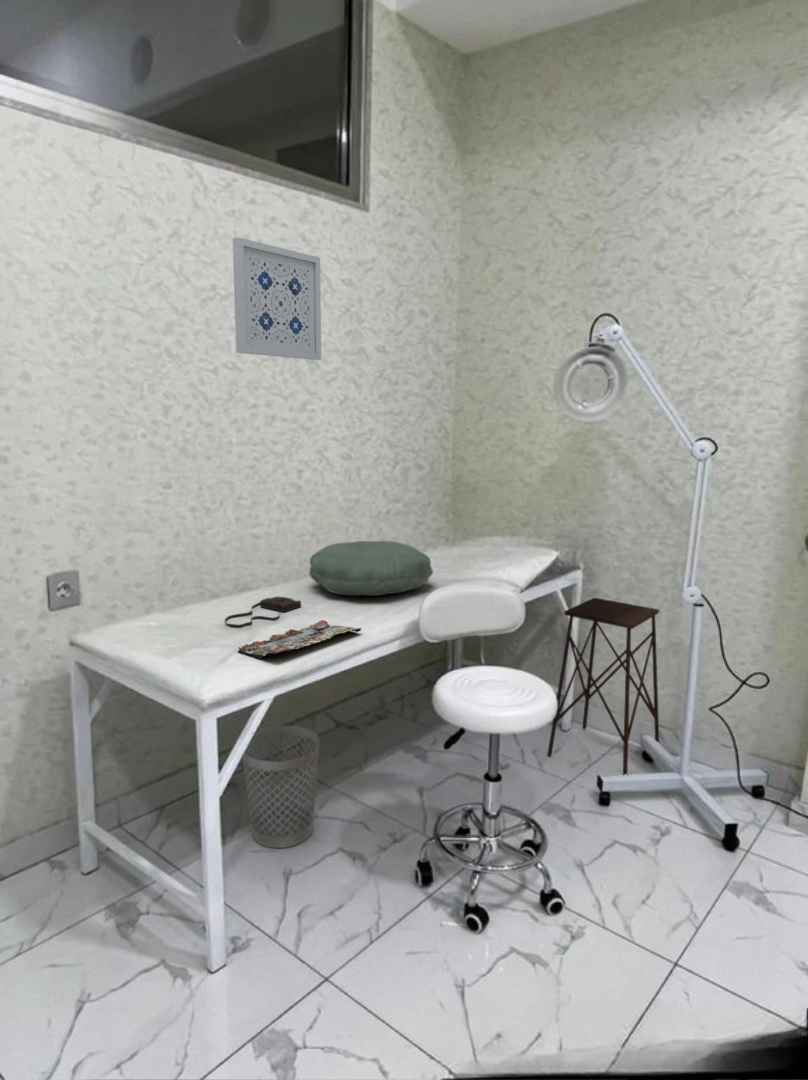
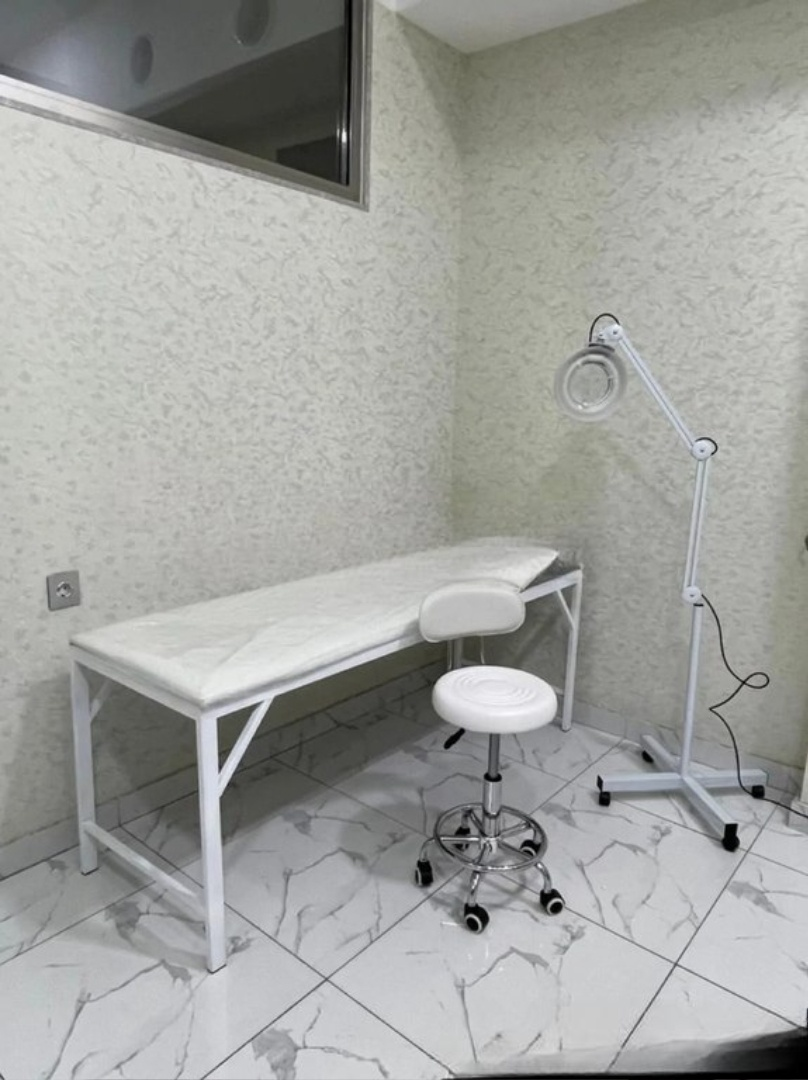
- side table [546,597,660,776]
- wall art [232,236,322,361]
- shoulder bag [224,596,302,629]
- wastebasket [241,725,321,849]
- pillow [308,540,434,597]
- magazine [237,619,363,660]
